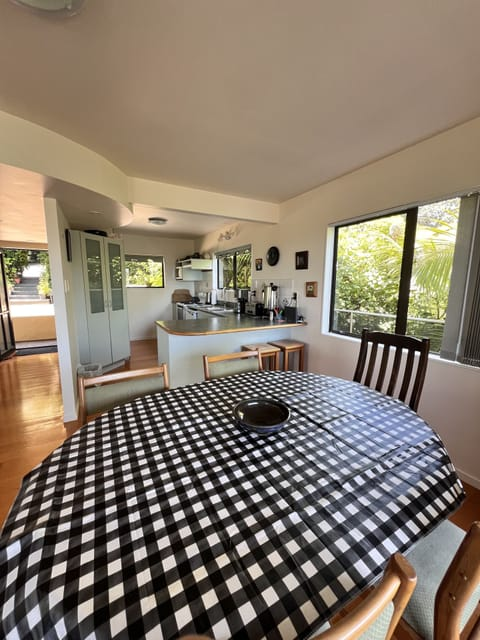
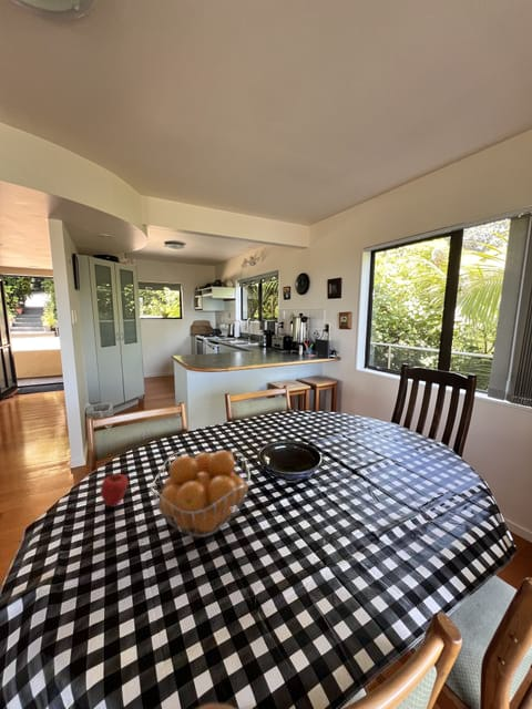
+ apple [100,473,130,507]
+ fruit basket [150,449,252,538]
